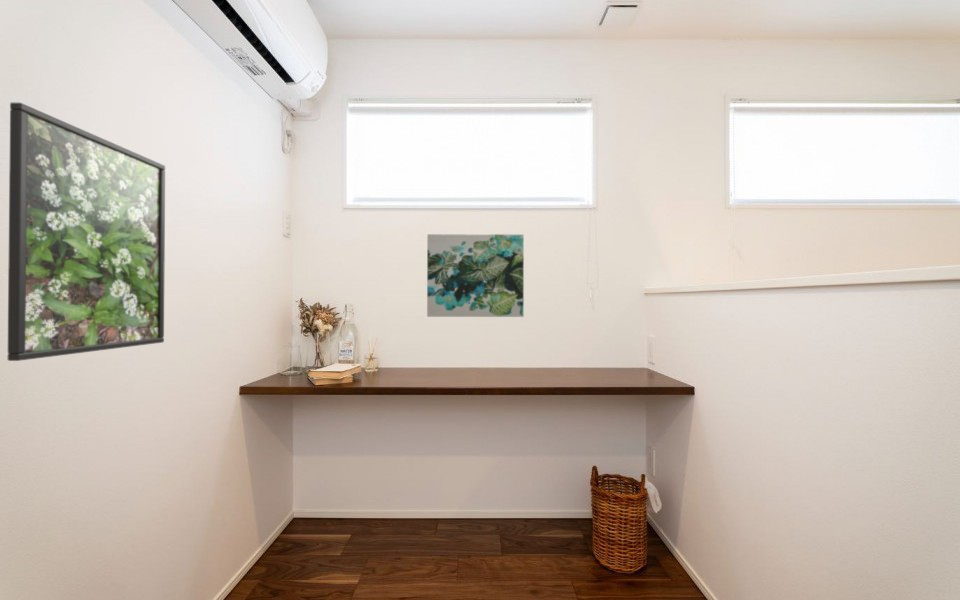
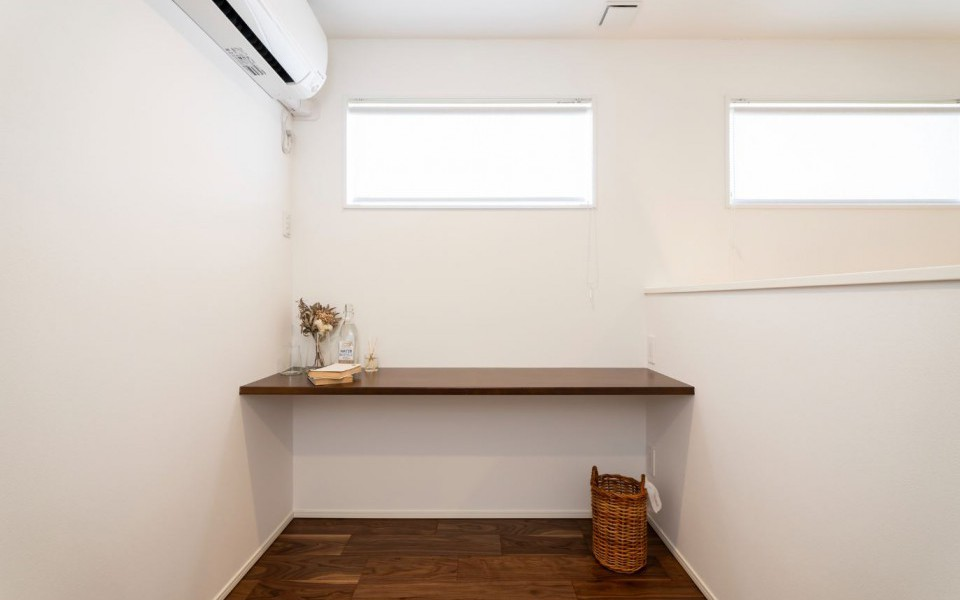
- wall art [426,233,525,318]
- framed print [7,102,166,362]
